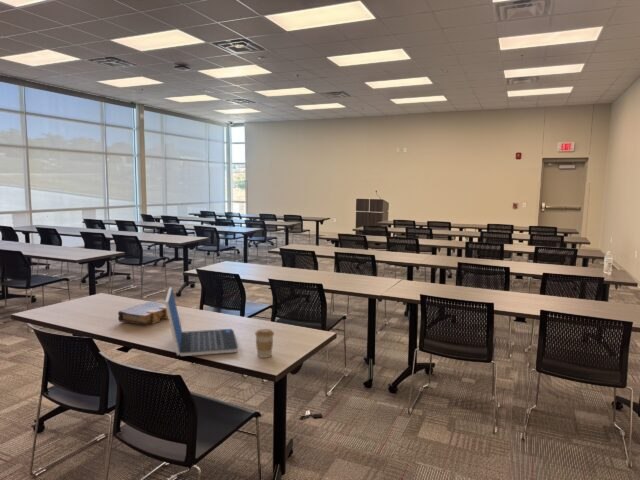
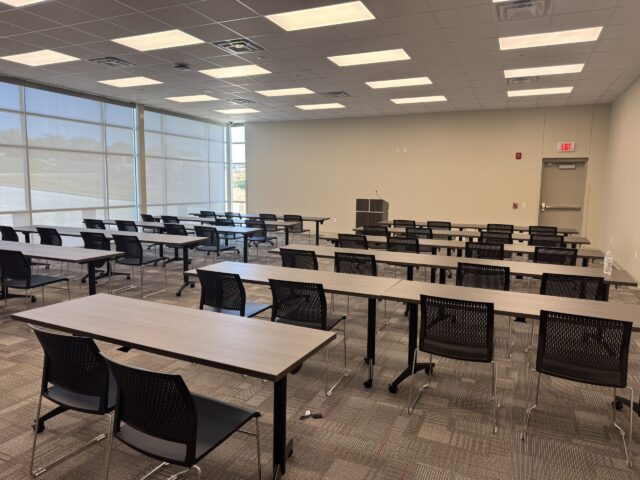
- laptop [164,286,239,357]
- book [117,300,169,325]
- coffee cup [254,328,275,359]
